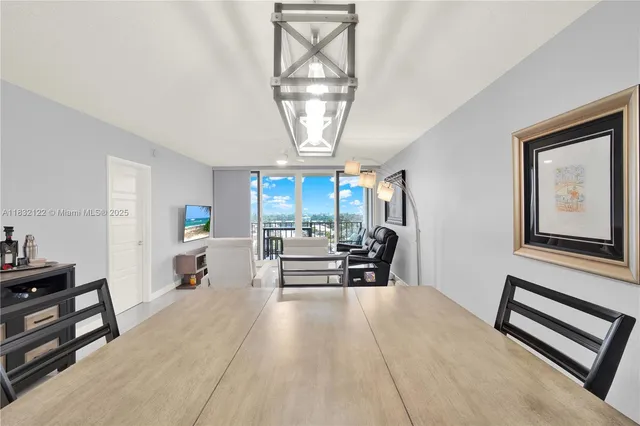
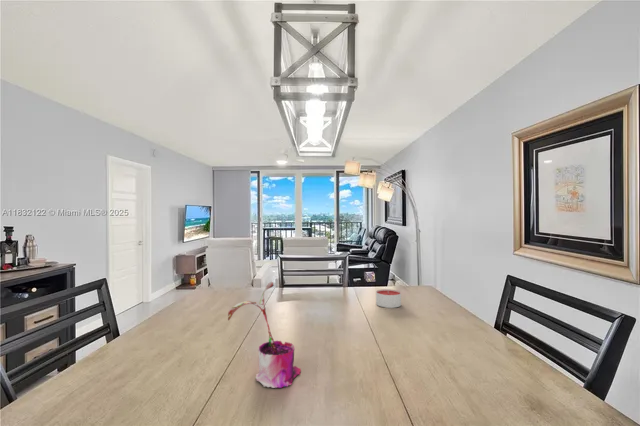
+ candle [375,288,402,309]
+ potted plant [227,281,302,389]
